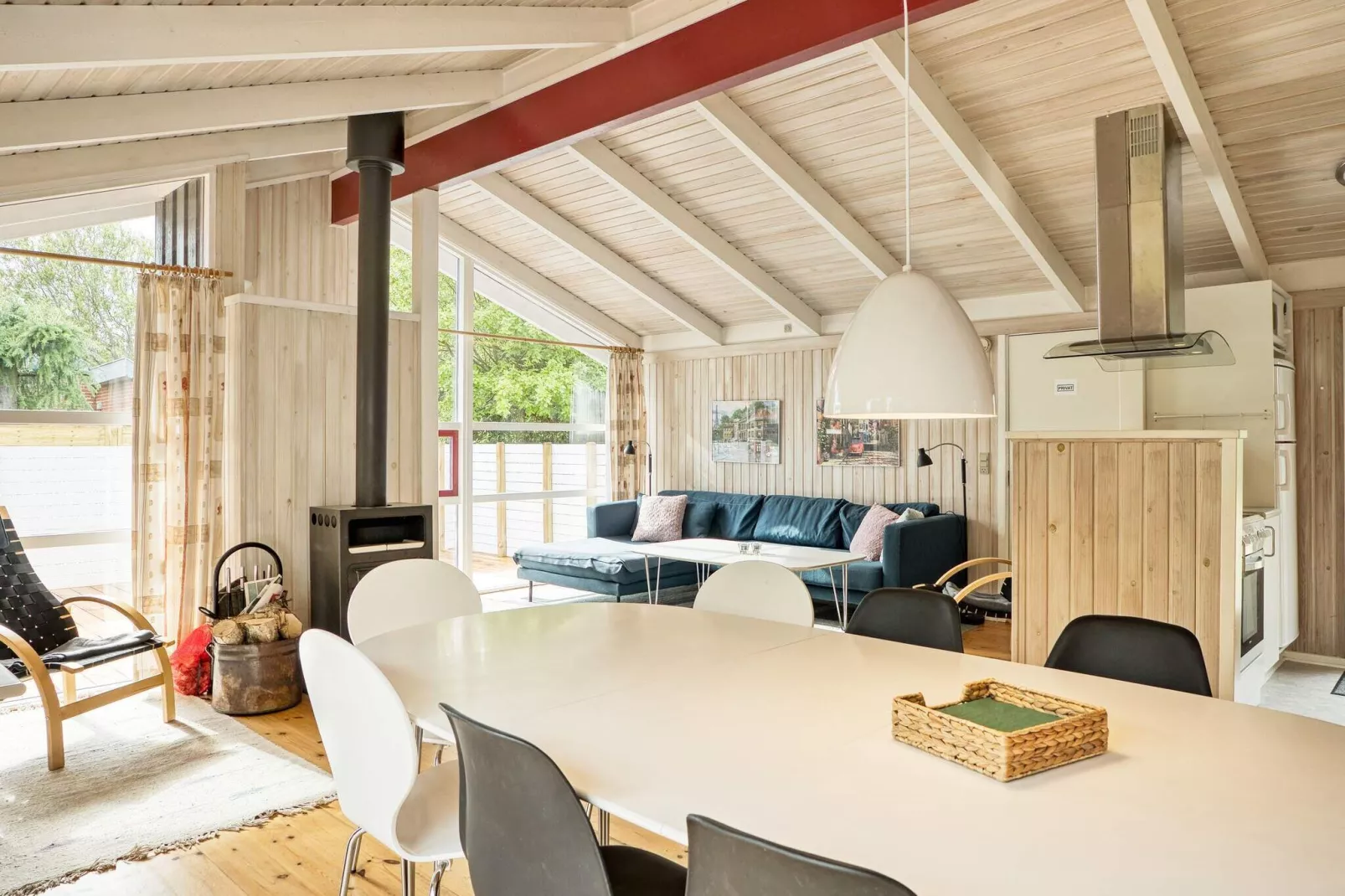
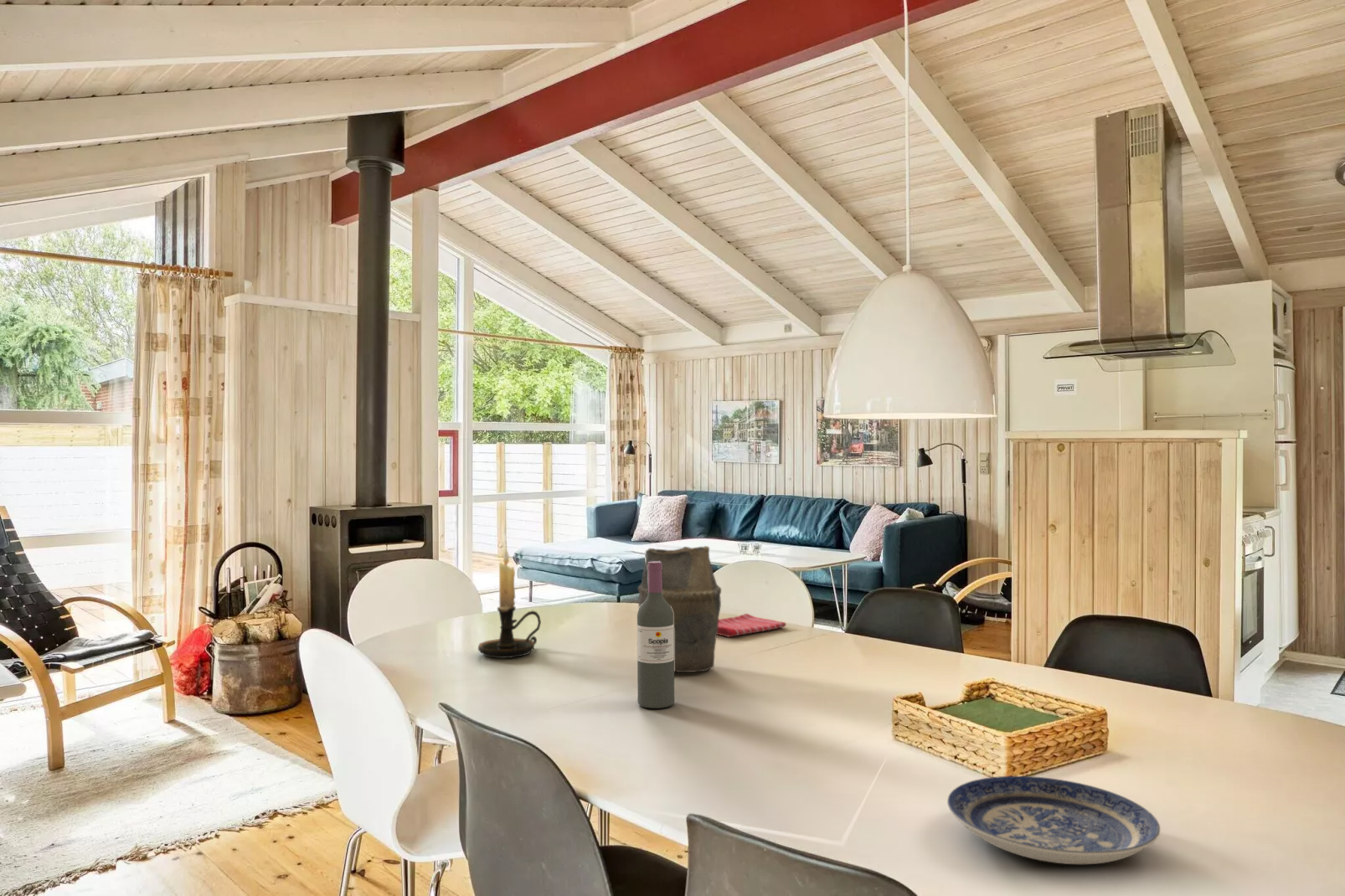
+ candle holder [477,548,542,659]
+ vase [637,545,722,673]
+ plate [946,775,1161,865]
+ wine bottle [636,561,675,709]
+ dish towel [717,613,787,638]
